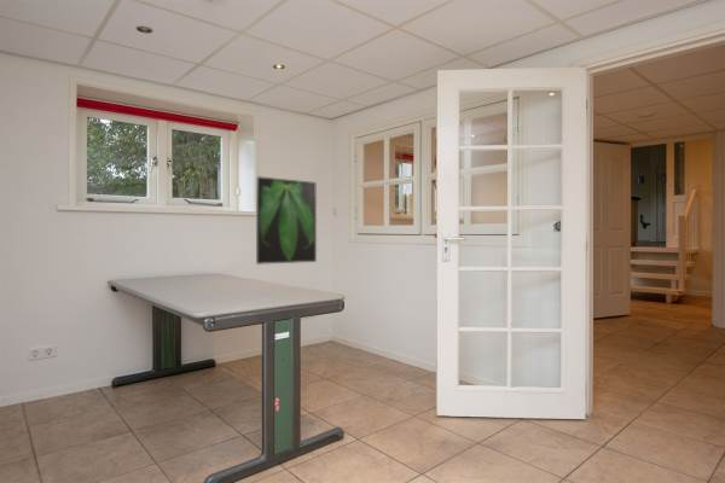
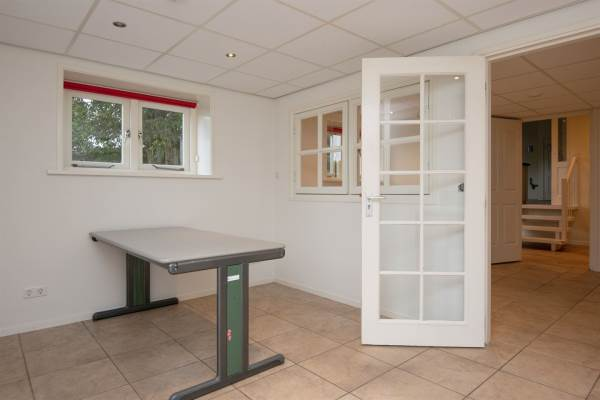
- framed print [255,175,318,266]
